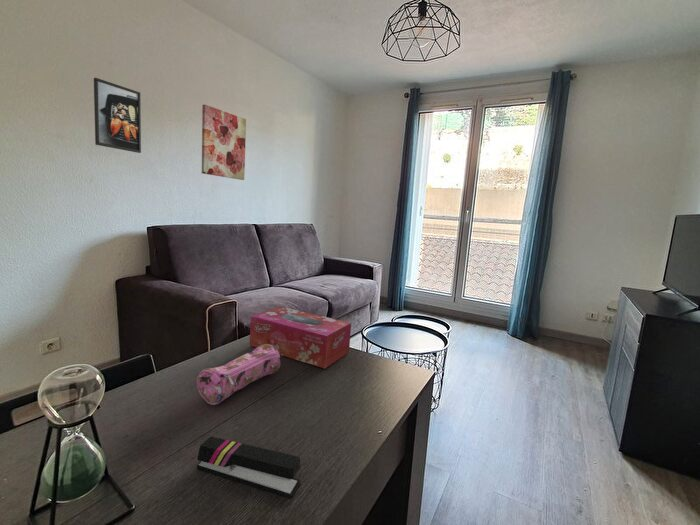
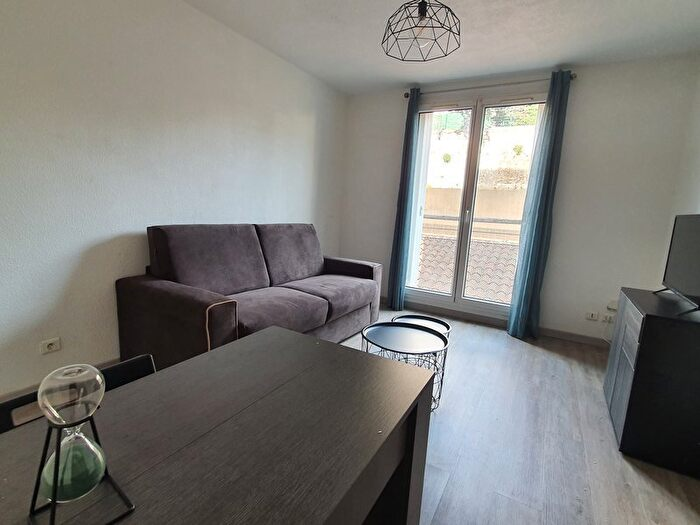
- wall art [201,103,247,181]
- stapler [196,436,301,499]
- tissue box [249,306,352,370]
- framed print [93,77,142,154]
- pencil case [196,344,281,406]
